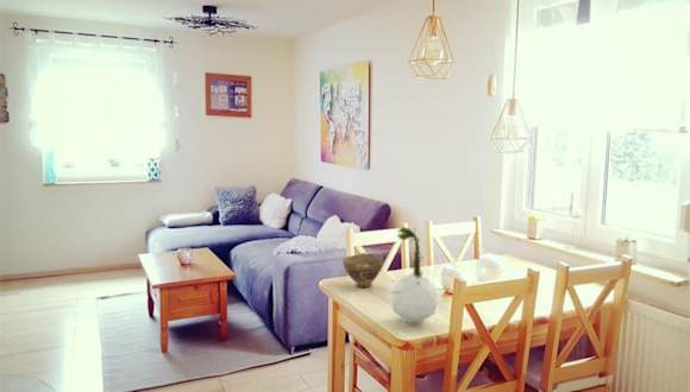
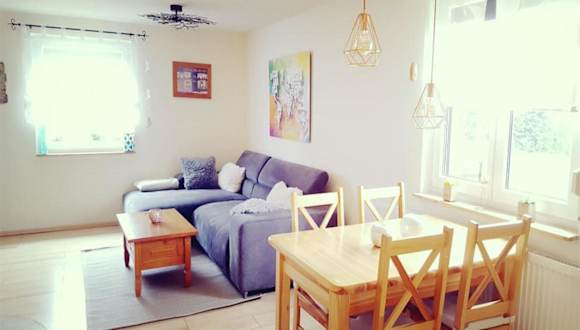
- bowl [341,252,384,289]
- plant [388,226,448,323]
